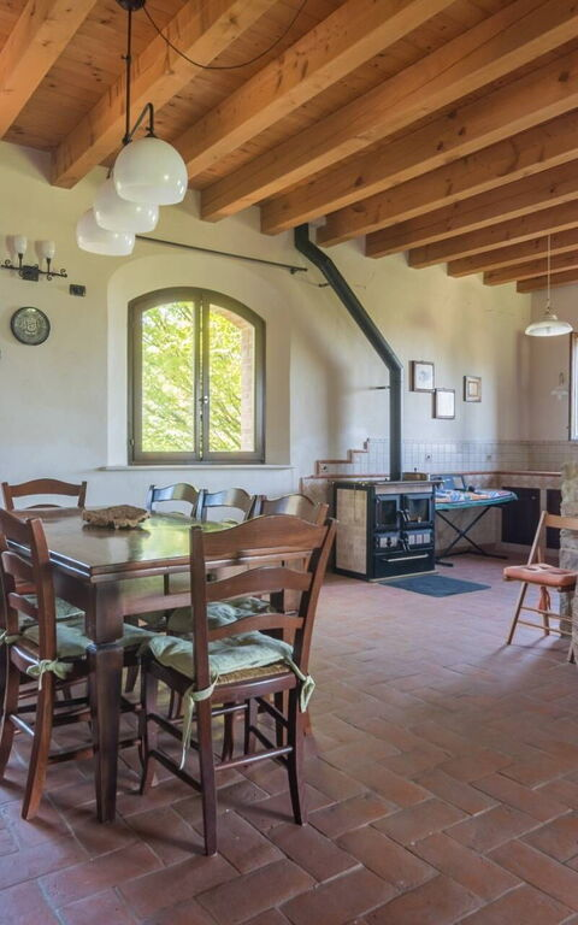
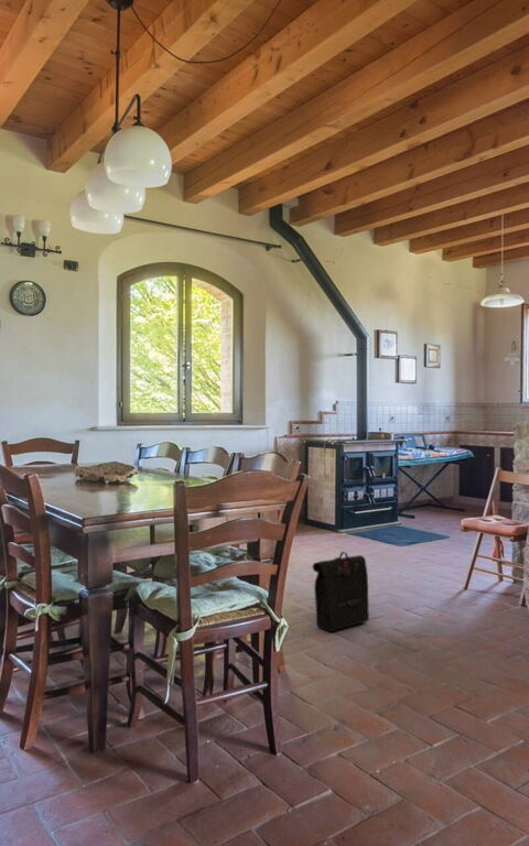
+ backpack [312,551,370,632]
